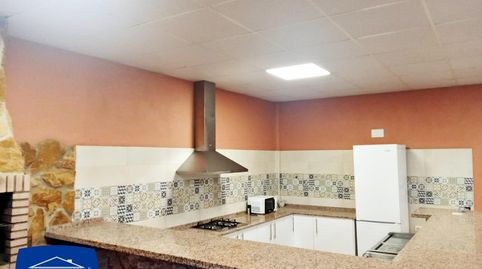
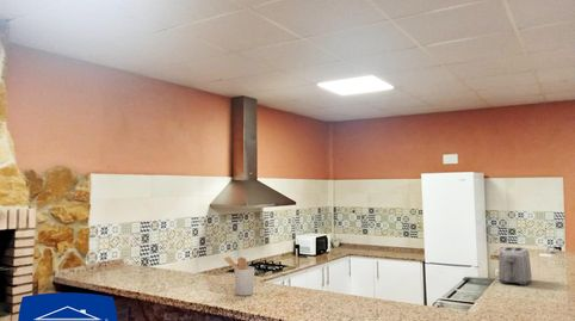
+ toaster [497,246,533,286]
+ utensil holder [223,255,255,297]
